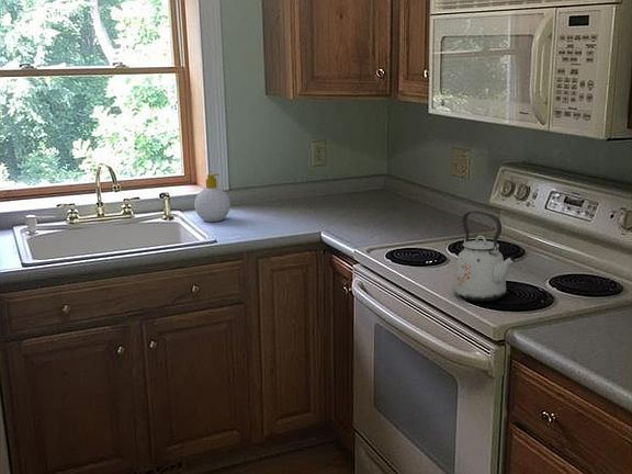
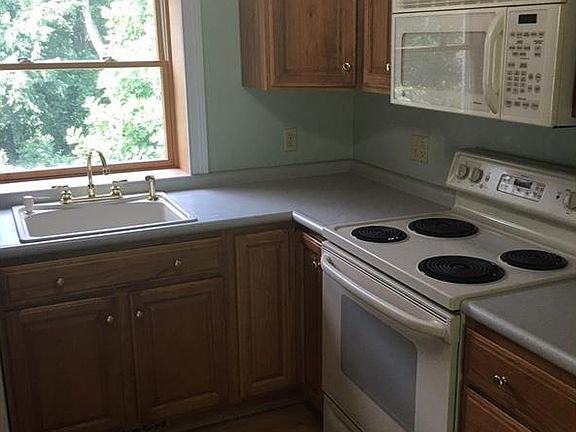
- kettle [453,210,517,303]
- soap bottle [193,172,232,223]
